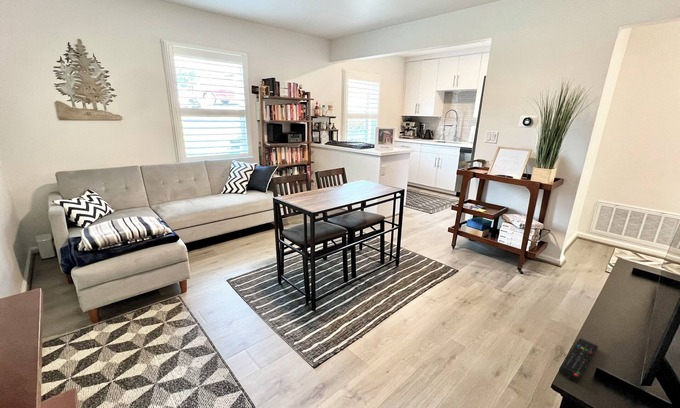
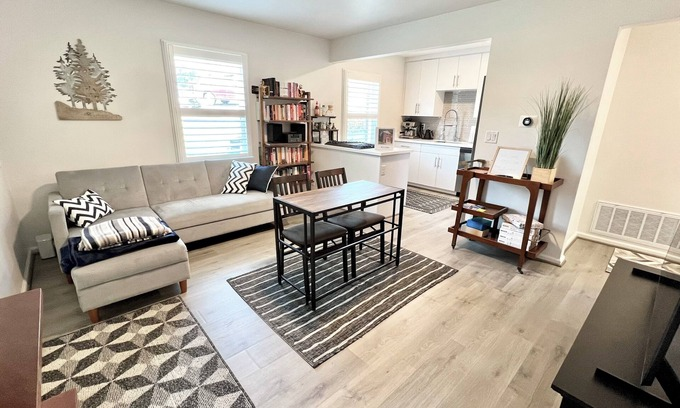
- remote control [558,337,599,381]
